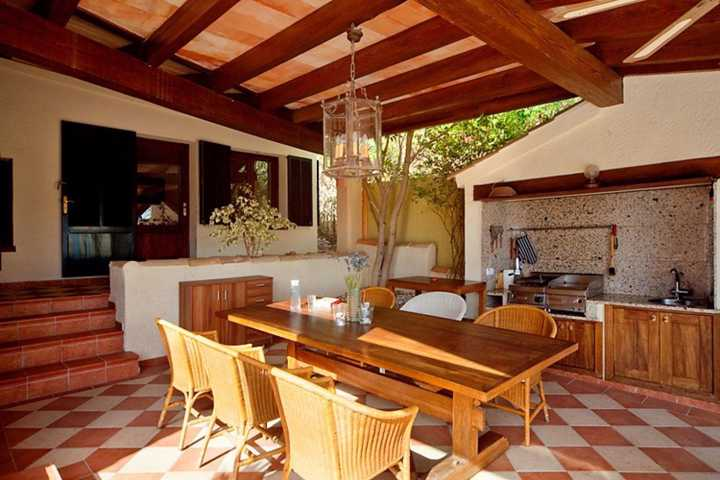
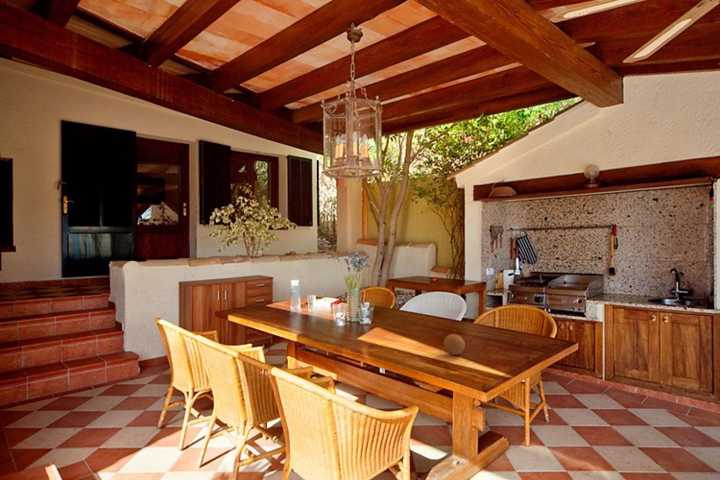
+ fruit [443,333,466,356]
